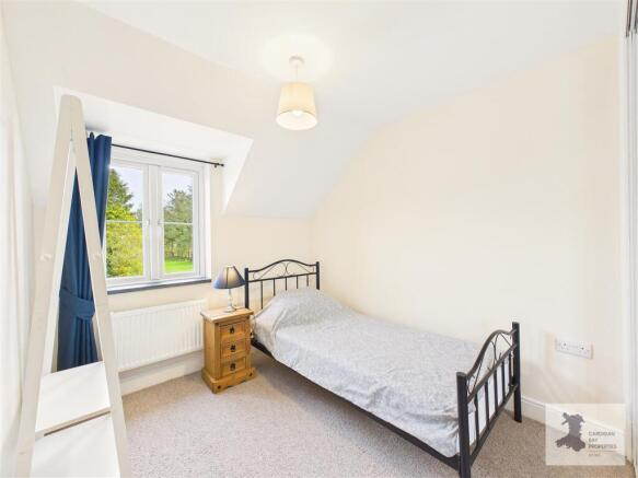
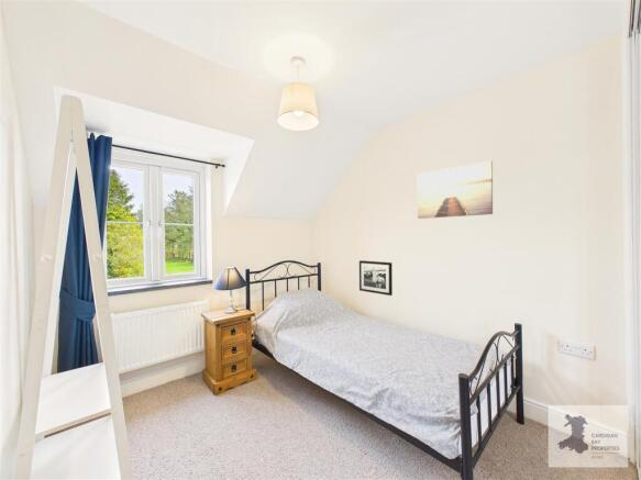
+ wall art [417,159,494,220]
+ picture frame [358,259,394,297]
